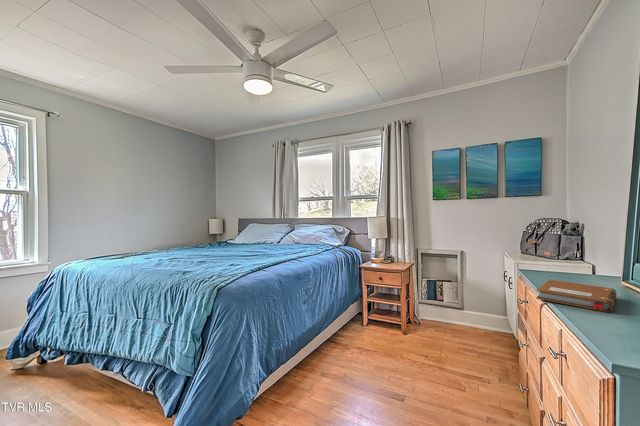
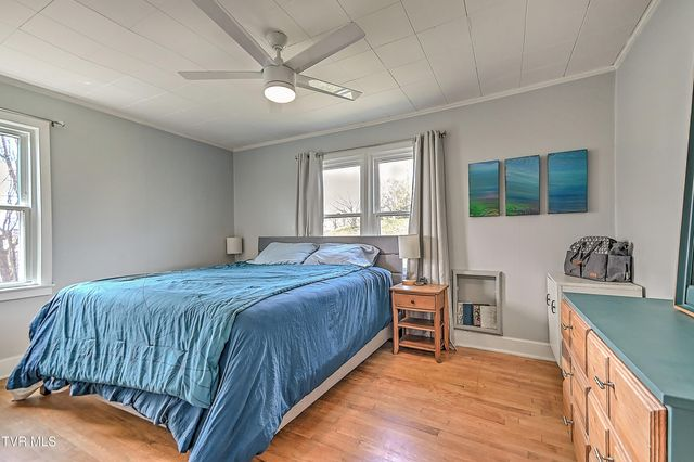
- notebook [535,279,617,313]
